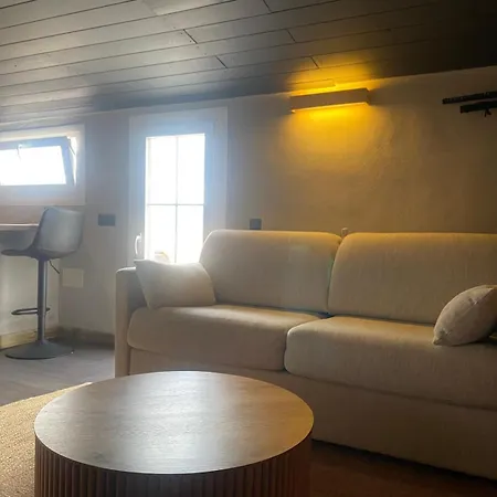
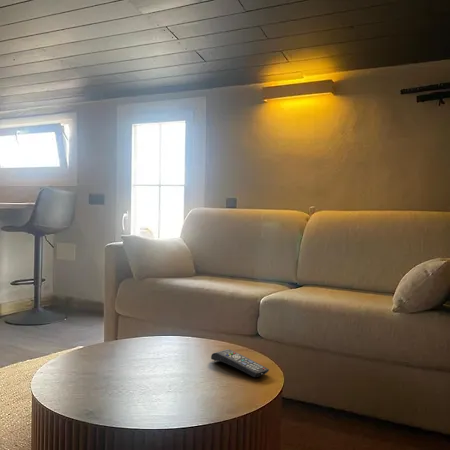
+ remote control [210,348,270,378]
